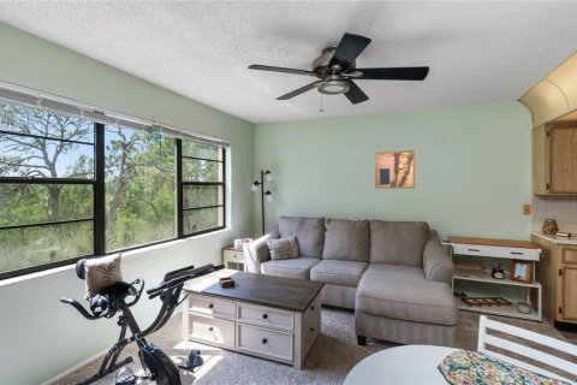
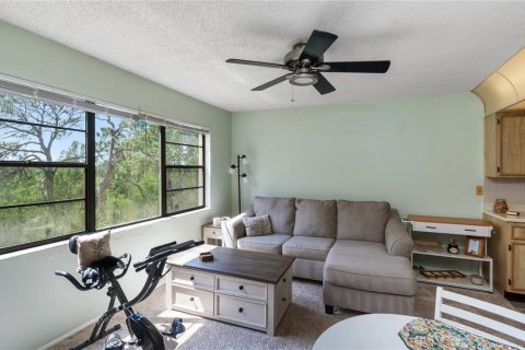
- wall art [374,149,416,190]
